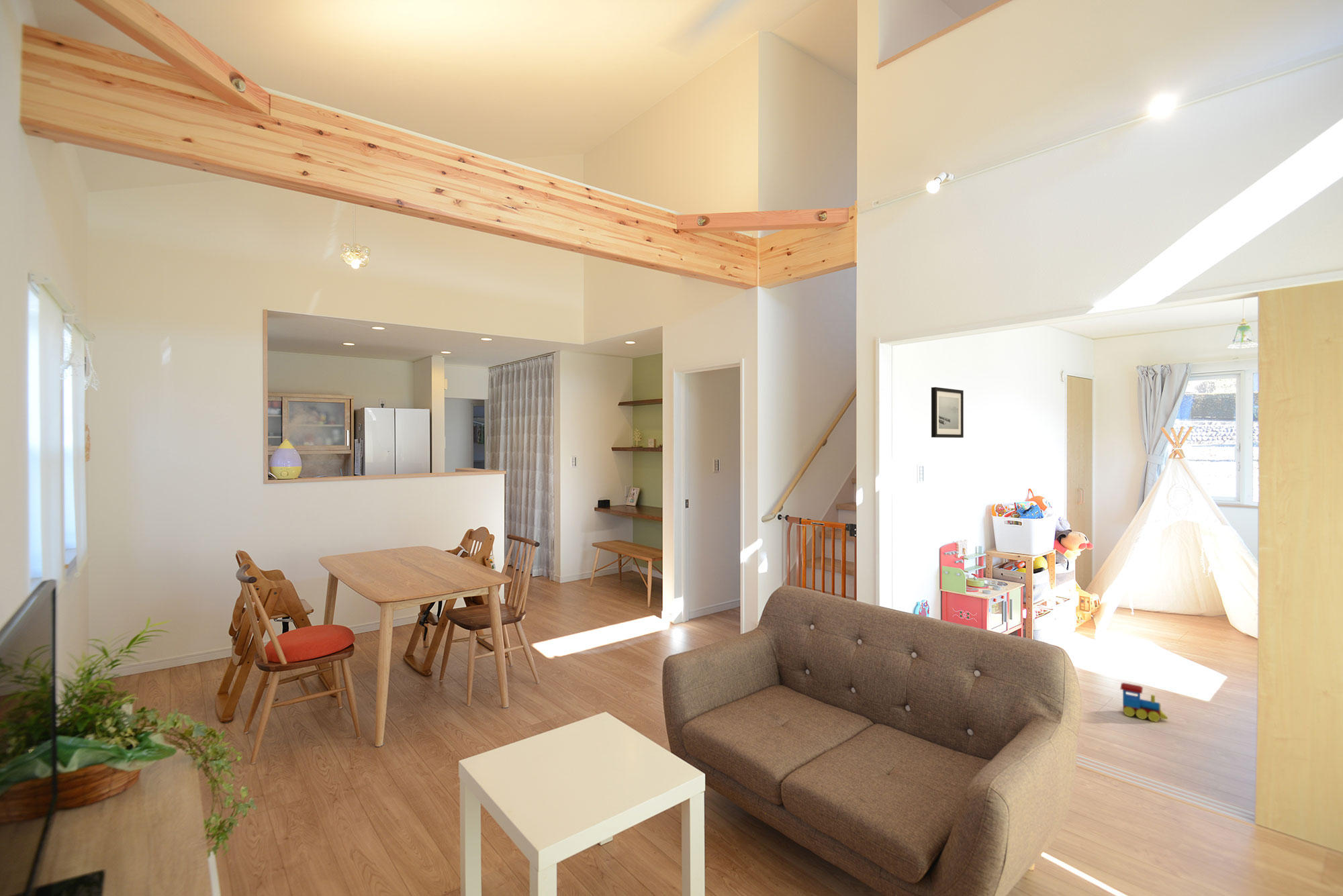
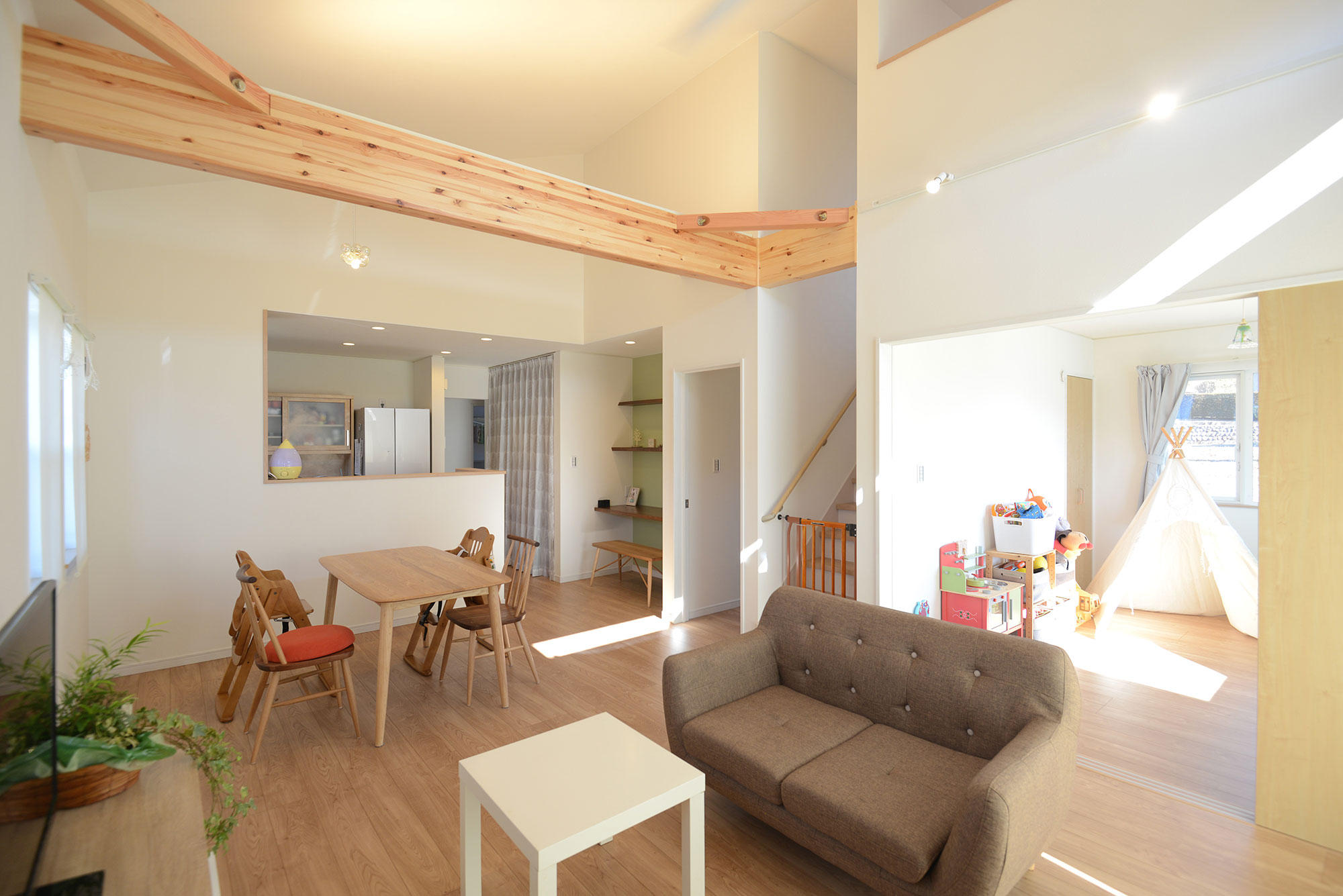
- toy train [1120,682,1168,723]
- wall art [931,387,964,438]
